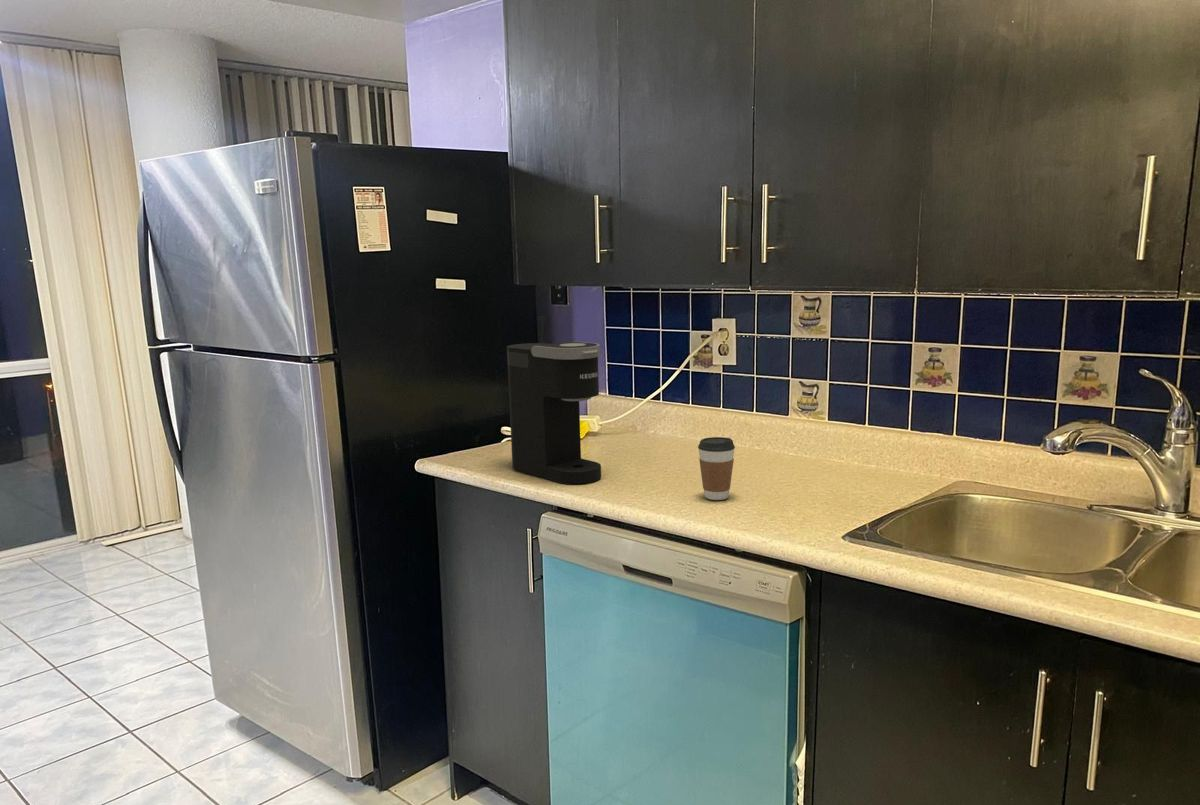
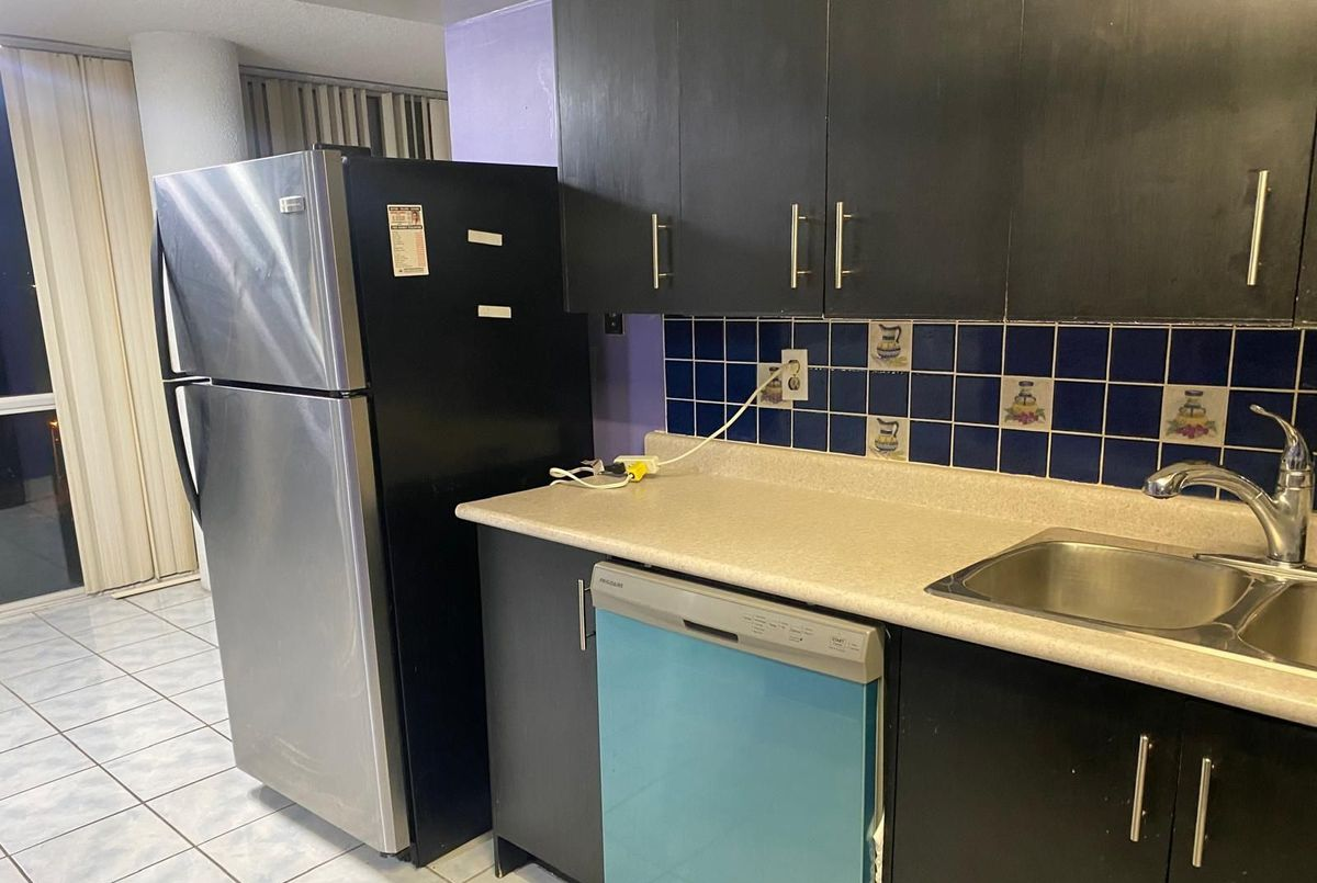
- coffee maker [506,340,602,485]
- coffee cup [697,436,736,501]
